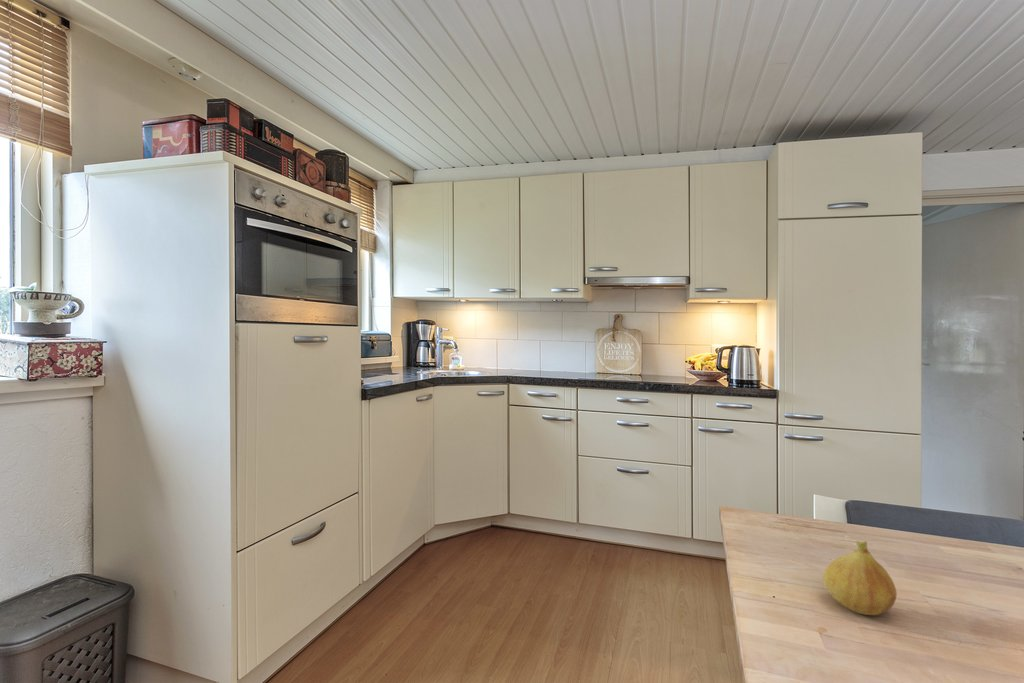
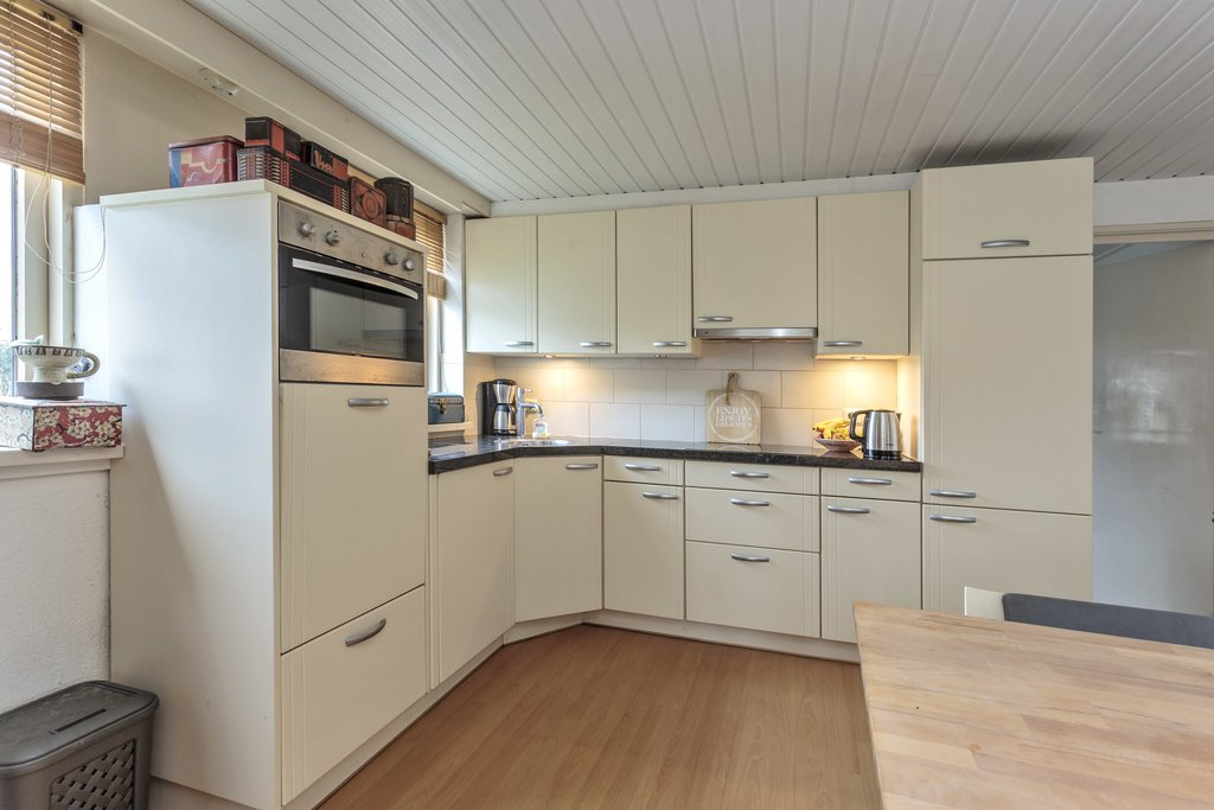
- fruit [822,540,898,616]
